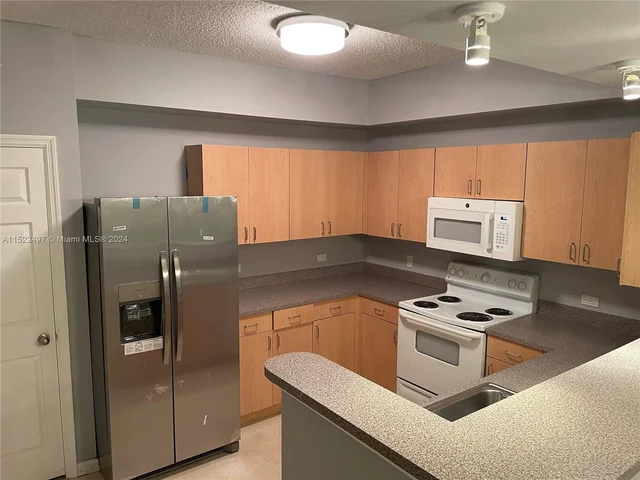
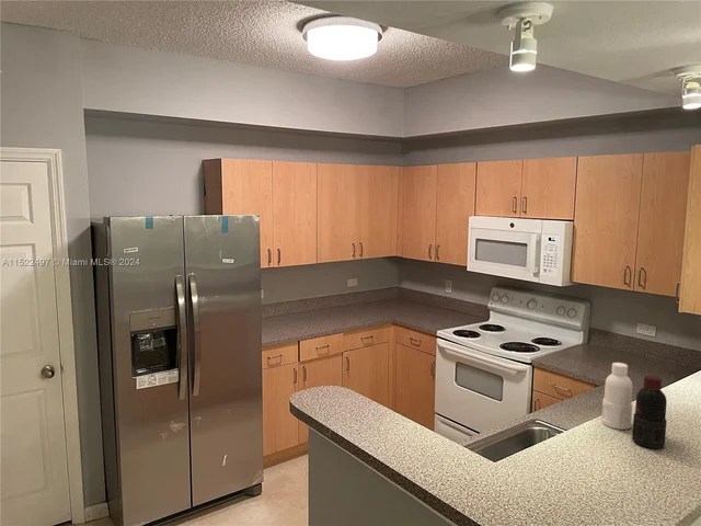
+ bottle [600,362,668,449]
